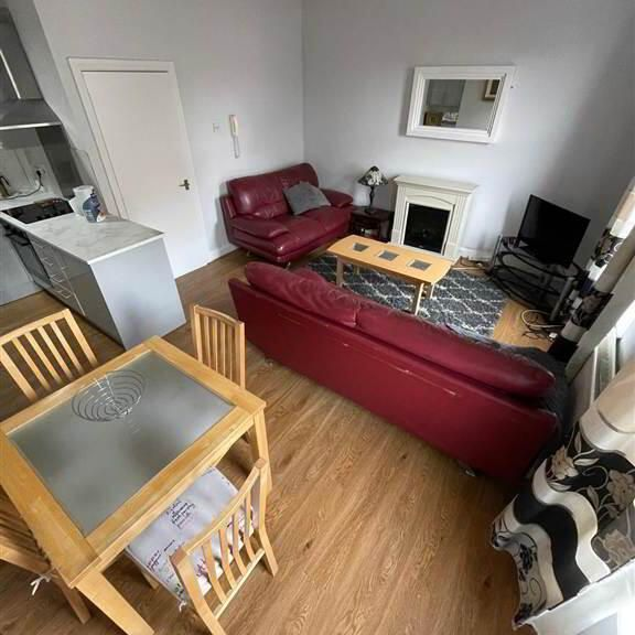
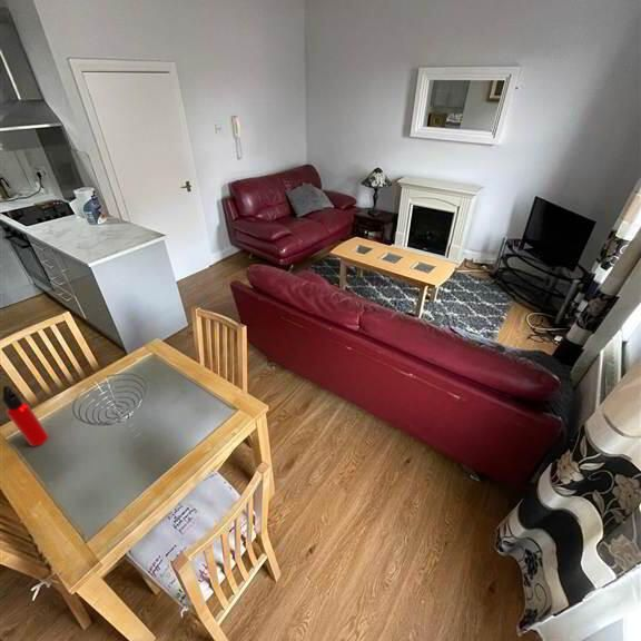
+ water bottle [1,385,49,447]
